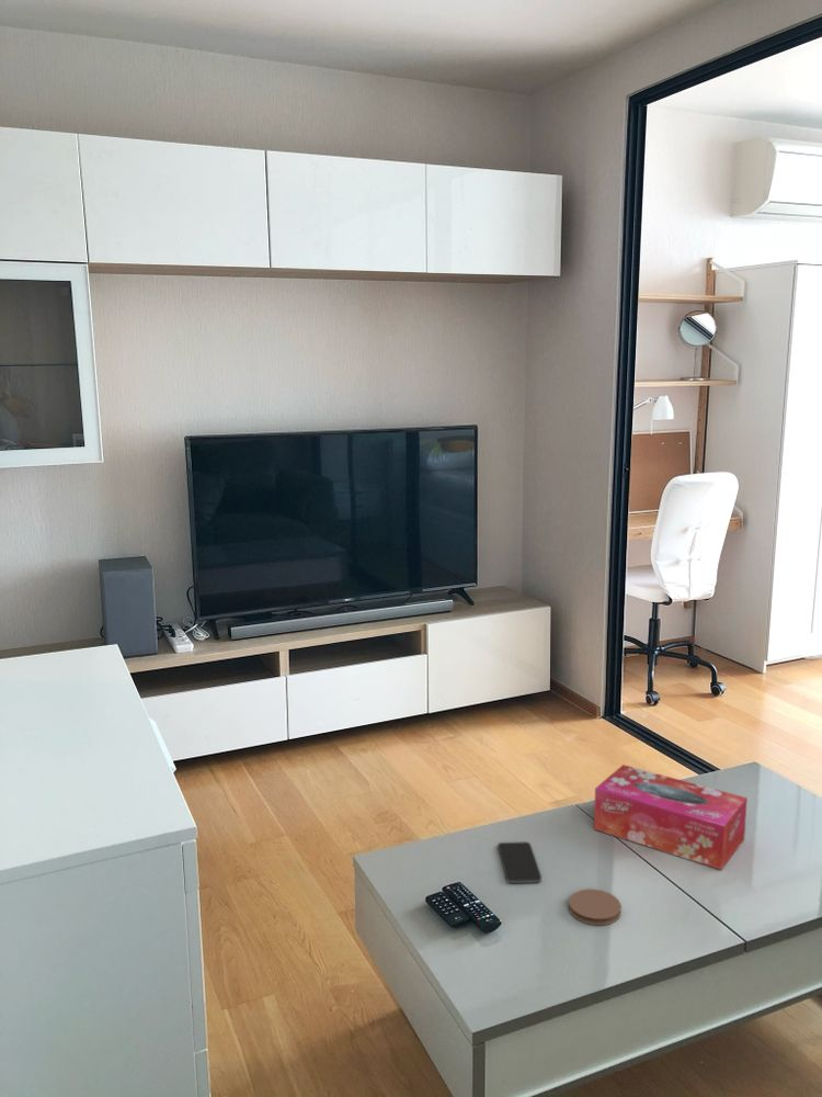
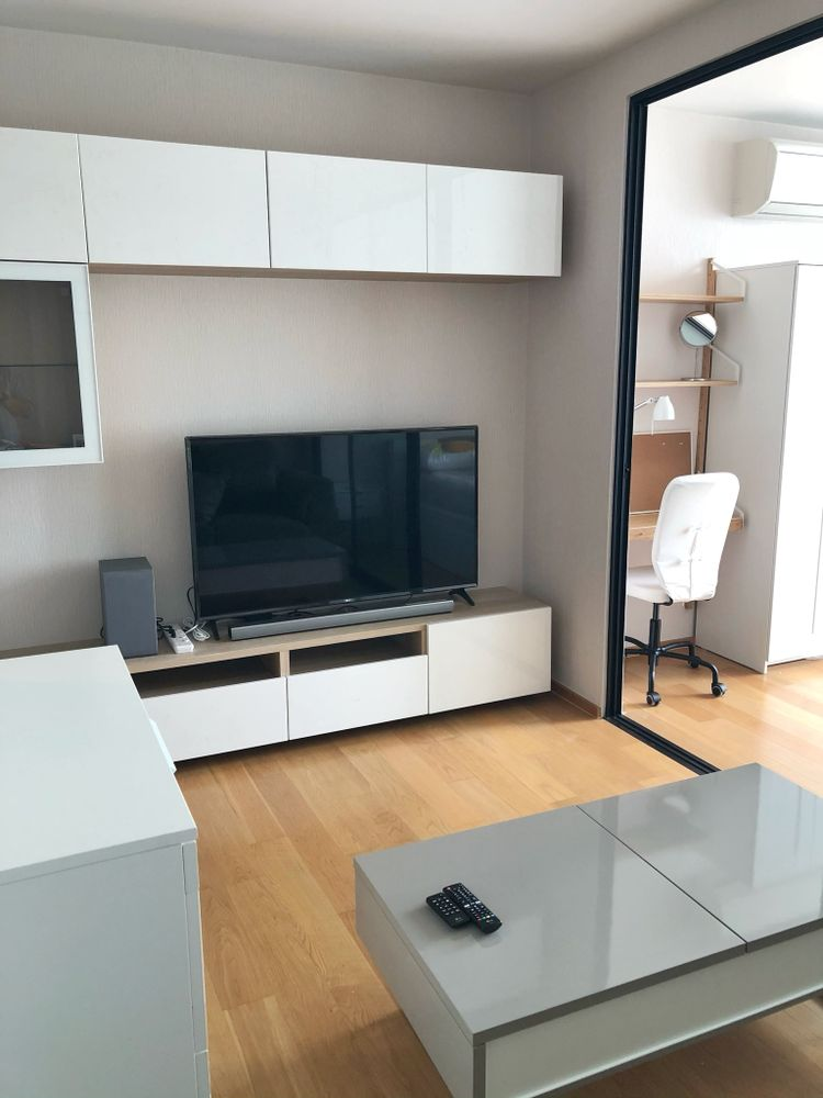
- tissue box [593,764,749,871]
- coaster [568,887,623,926]
- smartphone [496,841,543,884]
